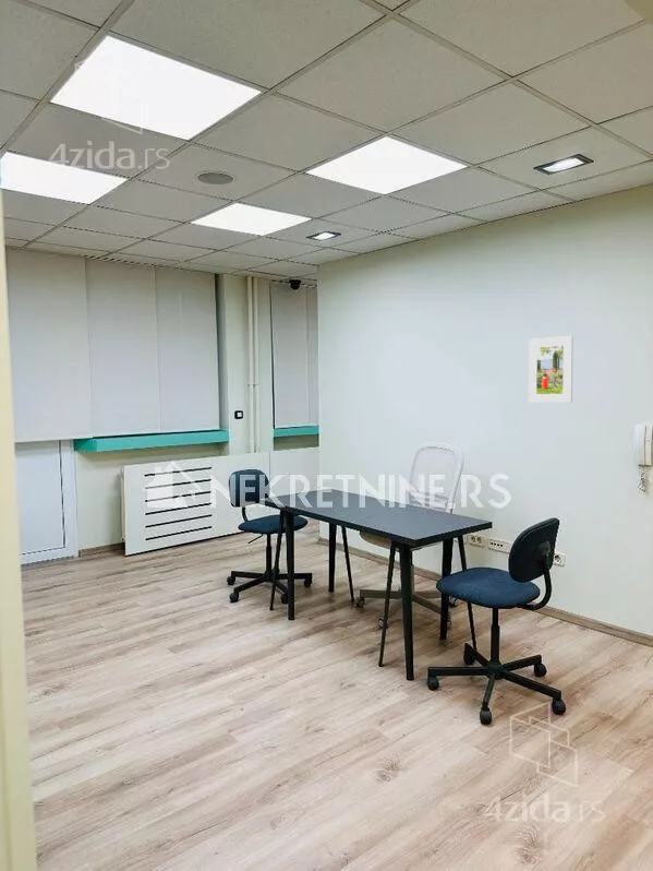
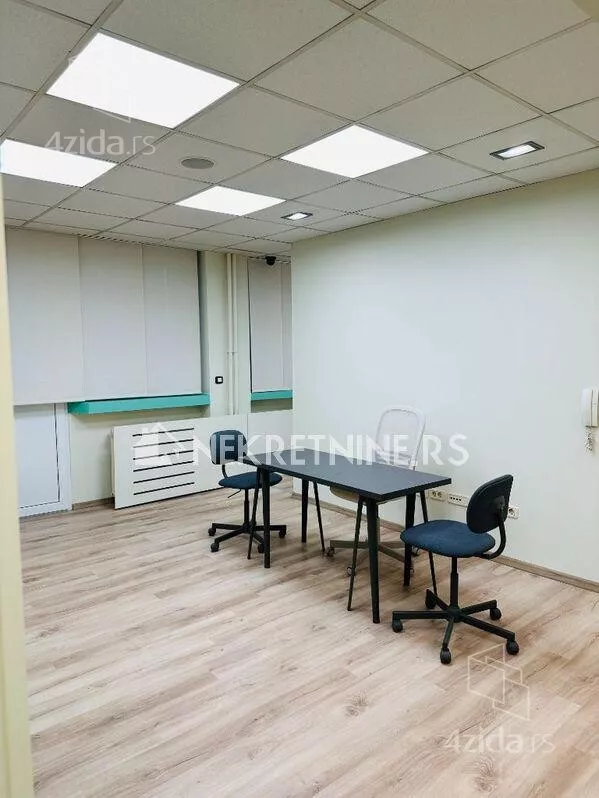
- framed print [528,335,575,404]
